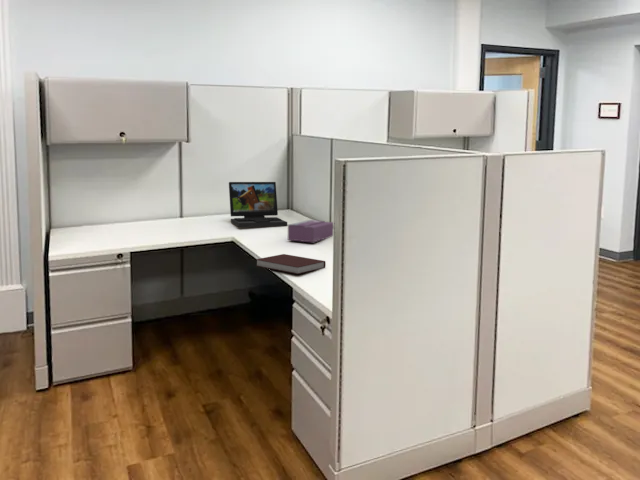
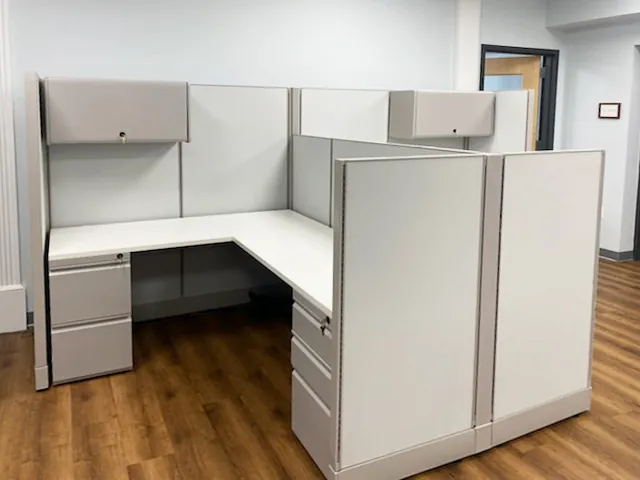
- laptop [228,181,288,228]
- notebook [255,253,327,275]
- tissue box [287,219,334,243]
